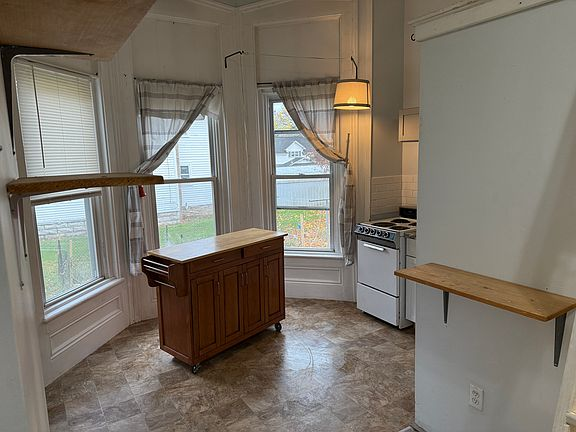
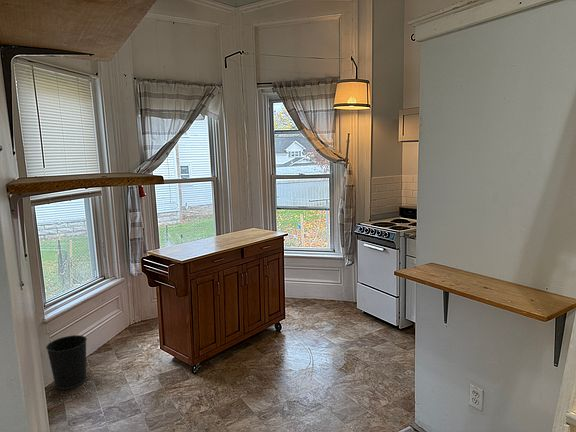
+ wastebasket [45,334,88,390]
